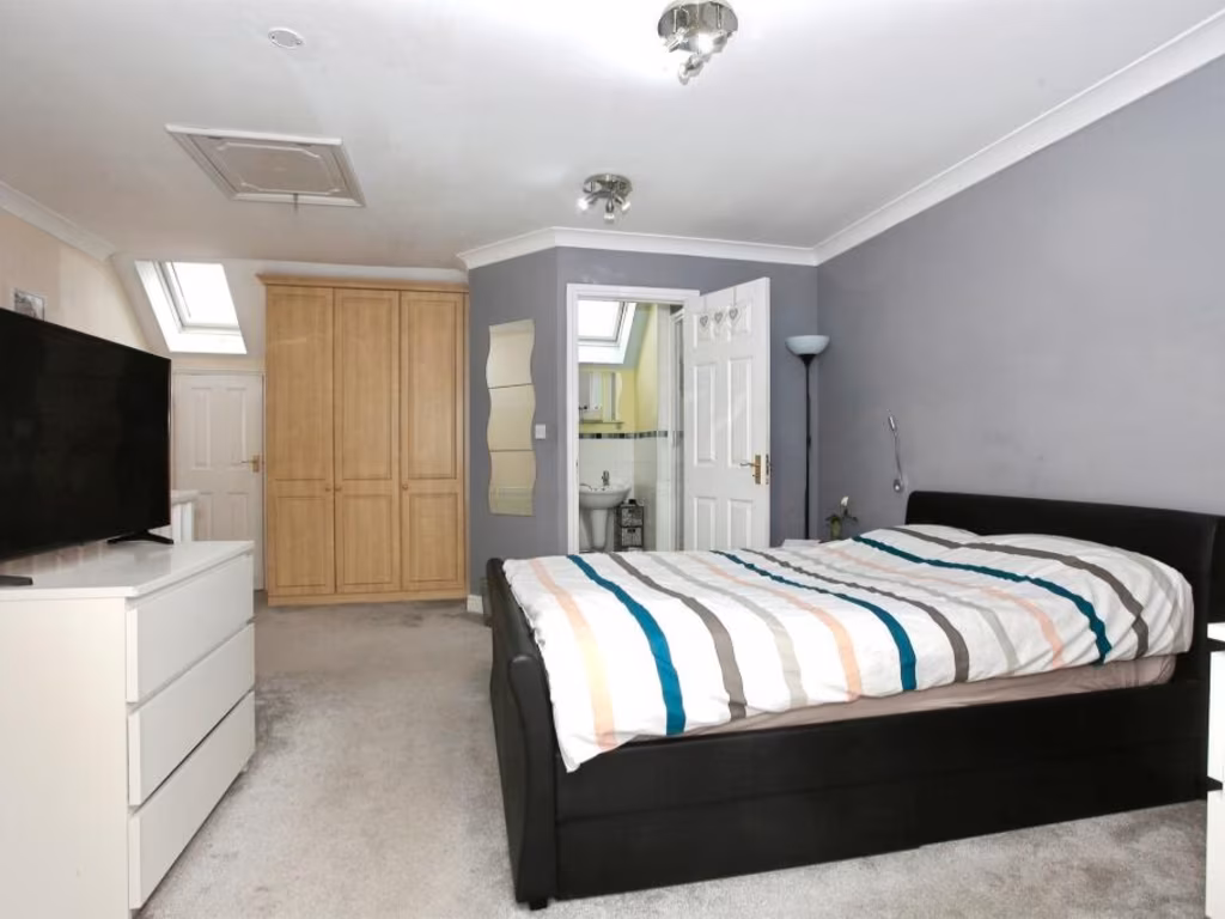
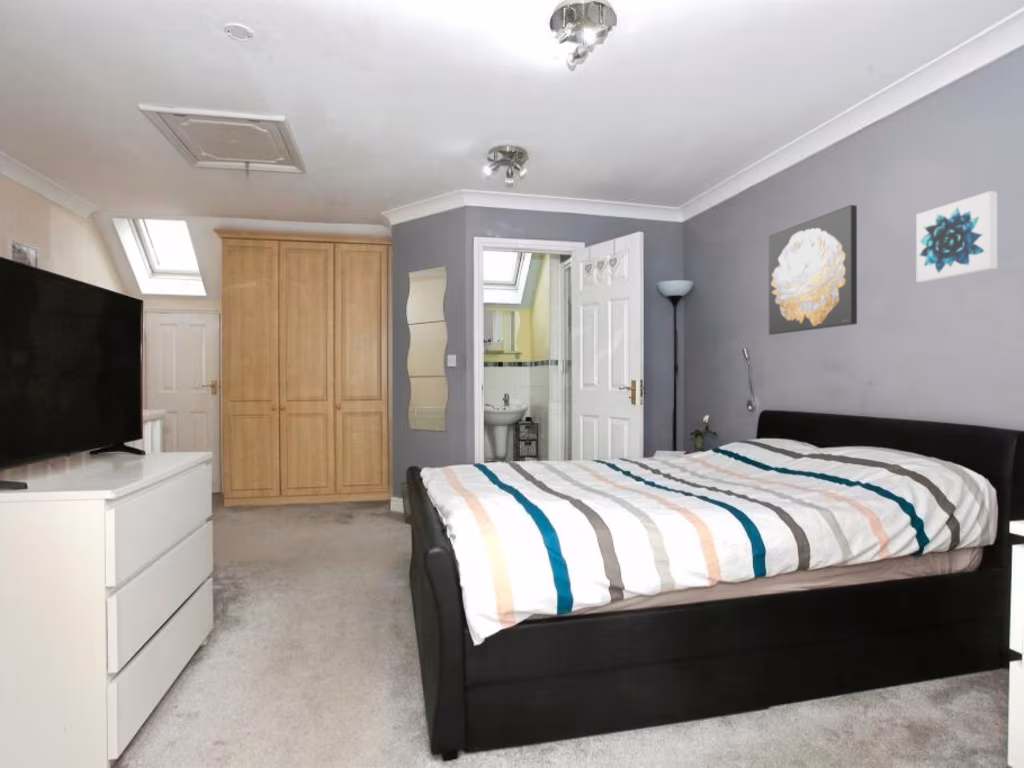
+ wall art [915,190,998,283]
+ wall art [768,204,858,336]
